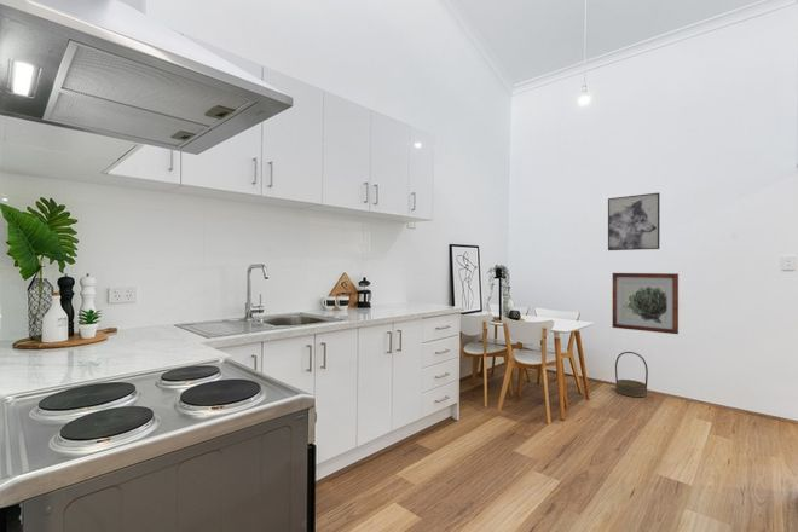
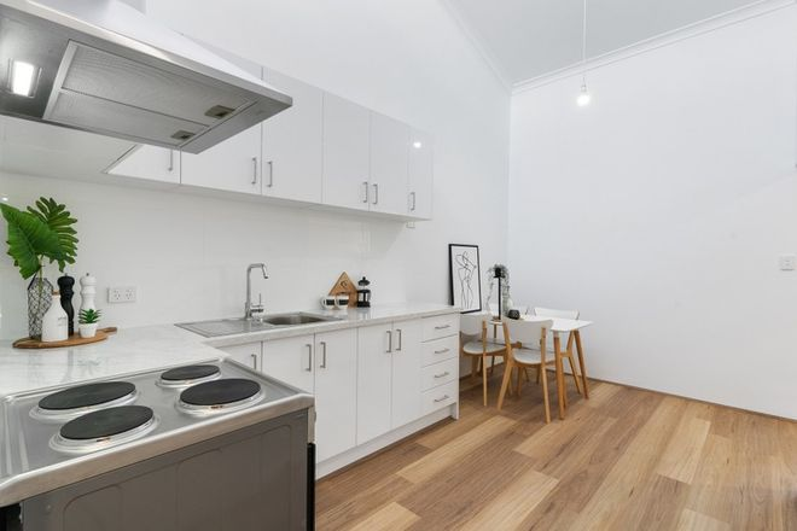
- wall art [612,272,680,335]
- wall art [607,192,661,251]
- basket [614,351,649,398]
